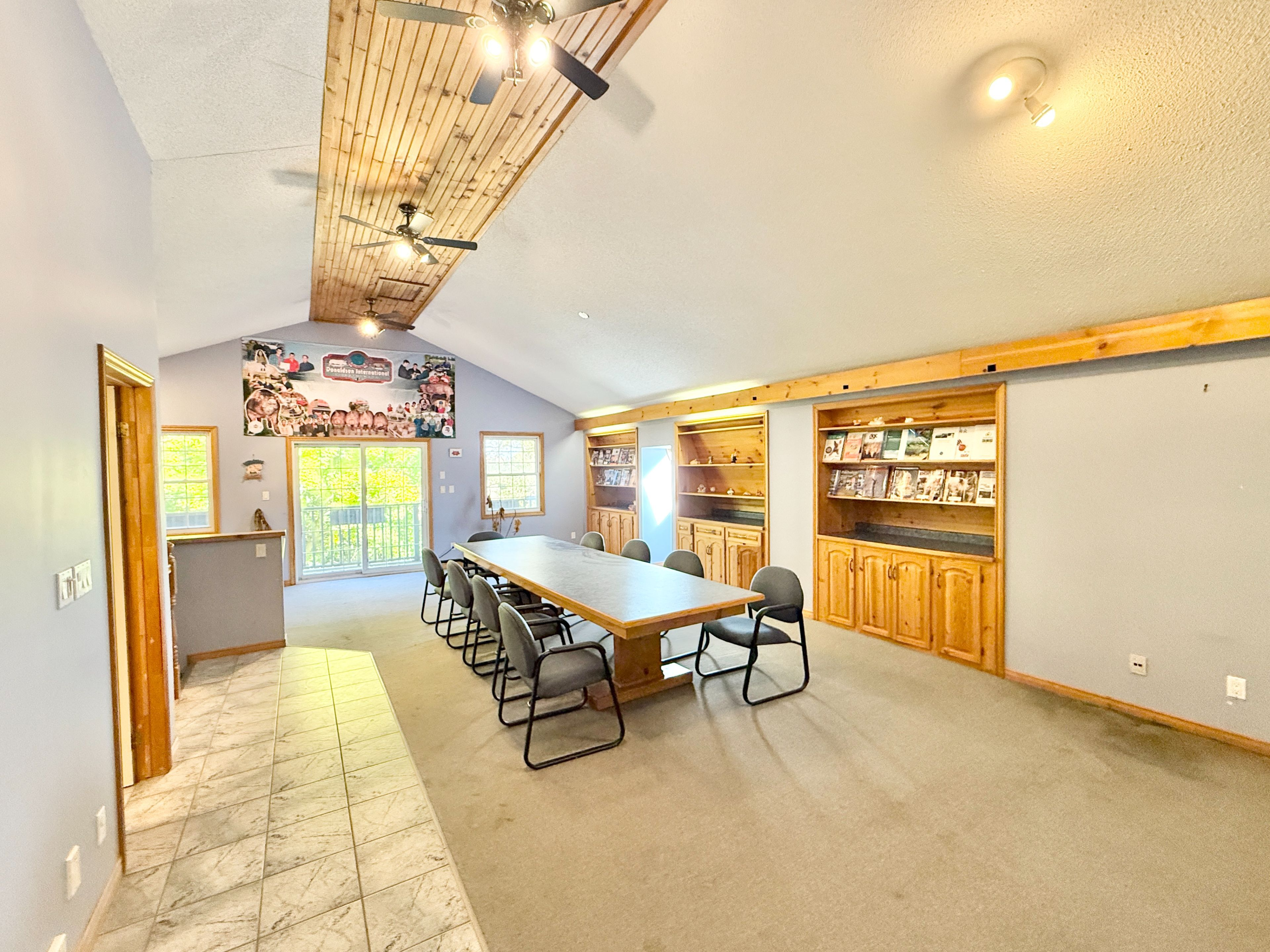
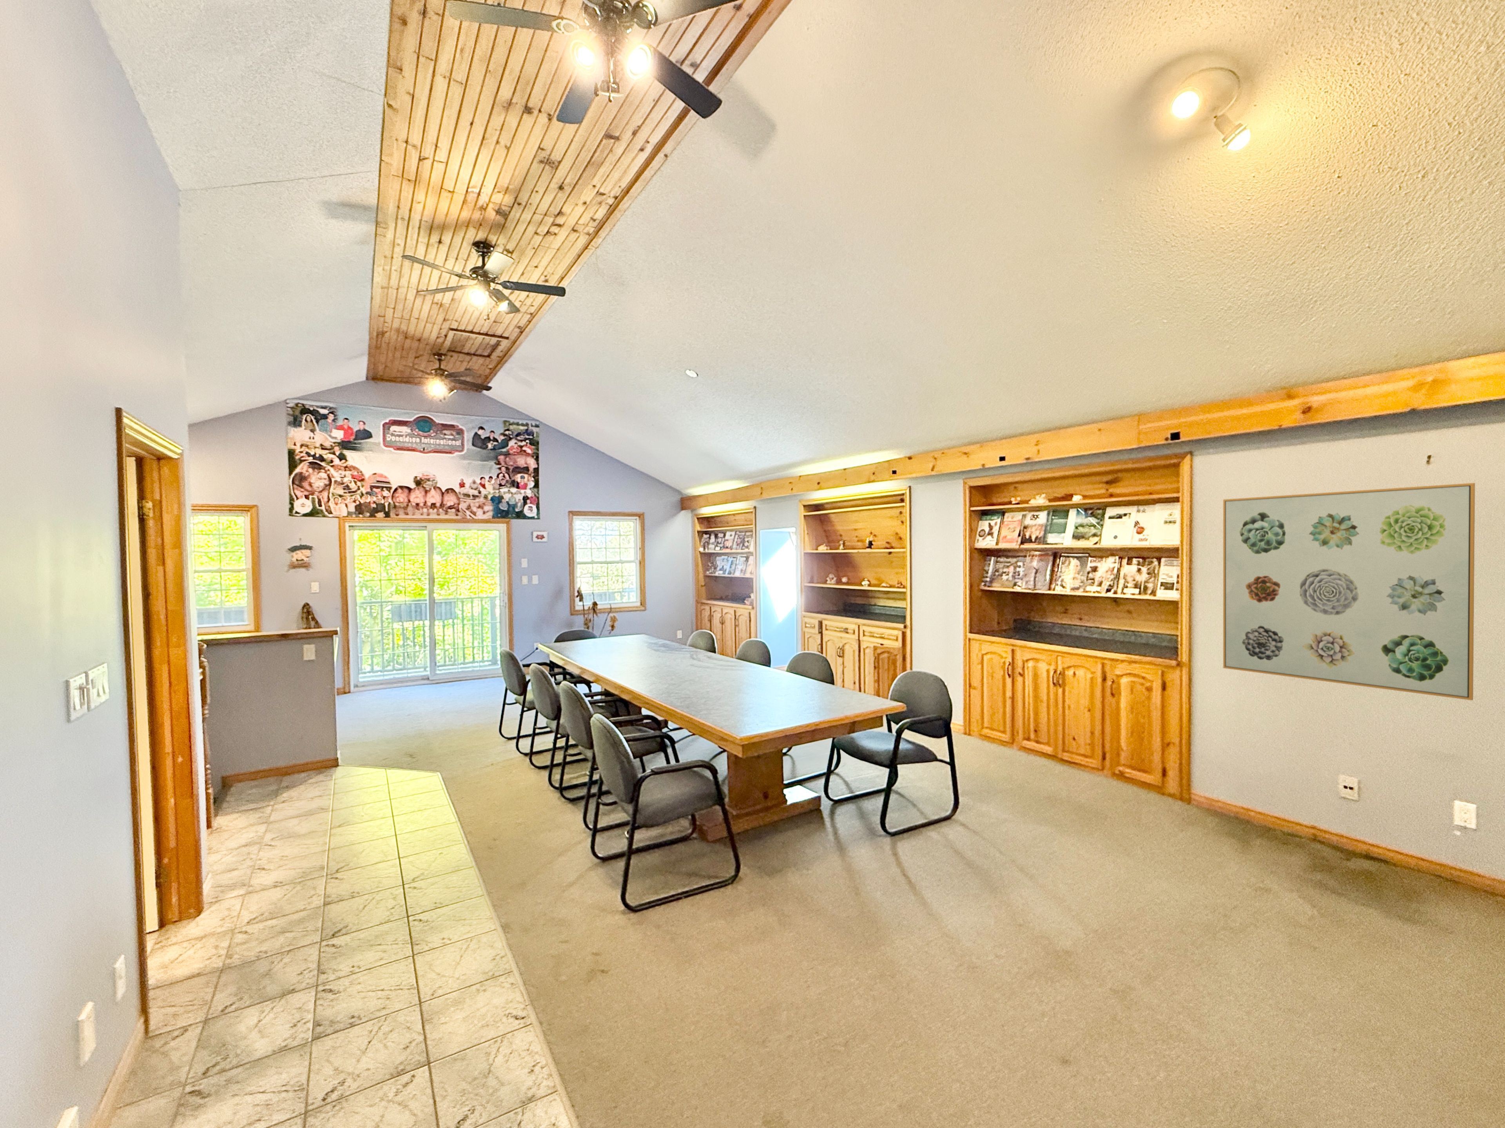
+ wall art [1223,482,1475,700]
